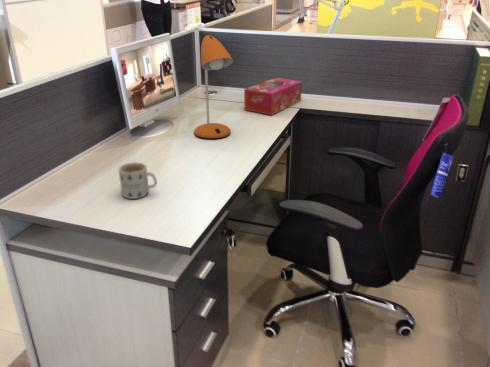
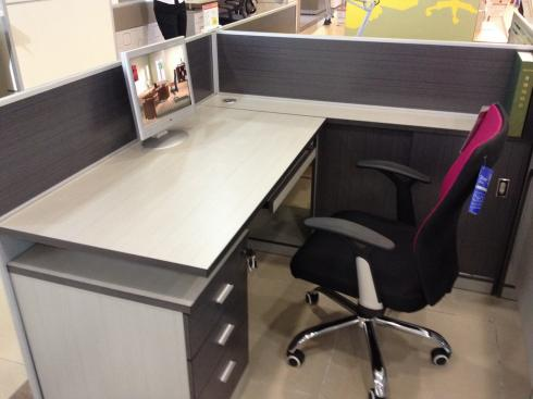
- desk lamp [193,34,234,140]
- mug [118,161,158,200]
- tissue box [243,77,303,116]
